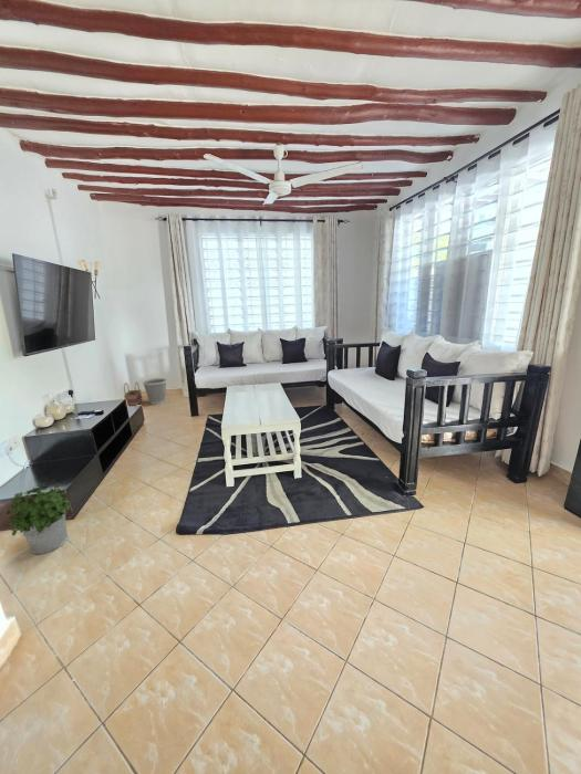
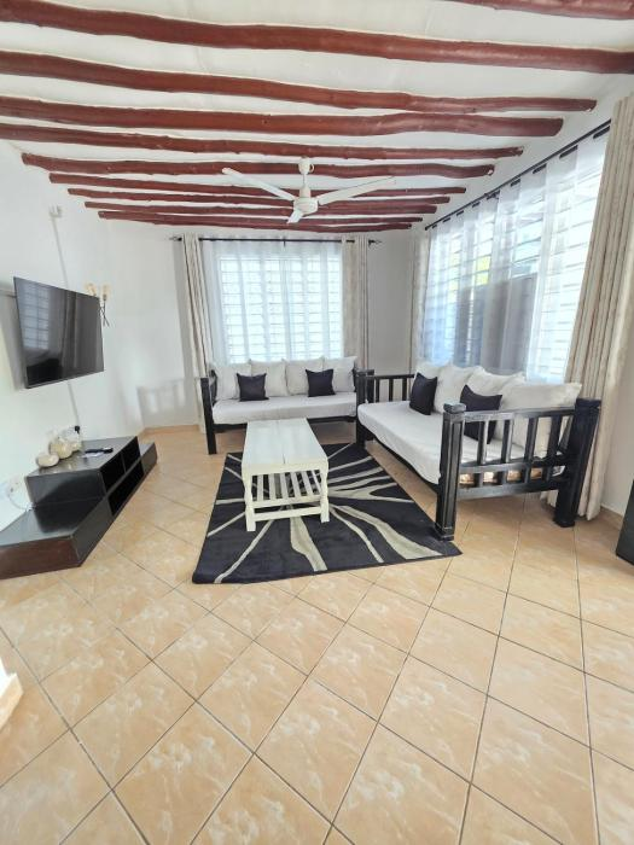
- basket [123,381,144,407]
- potted plant [6,482,71,555]
- wastebasket [142,377,167,405]
